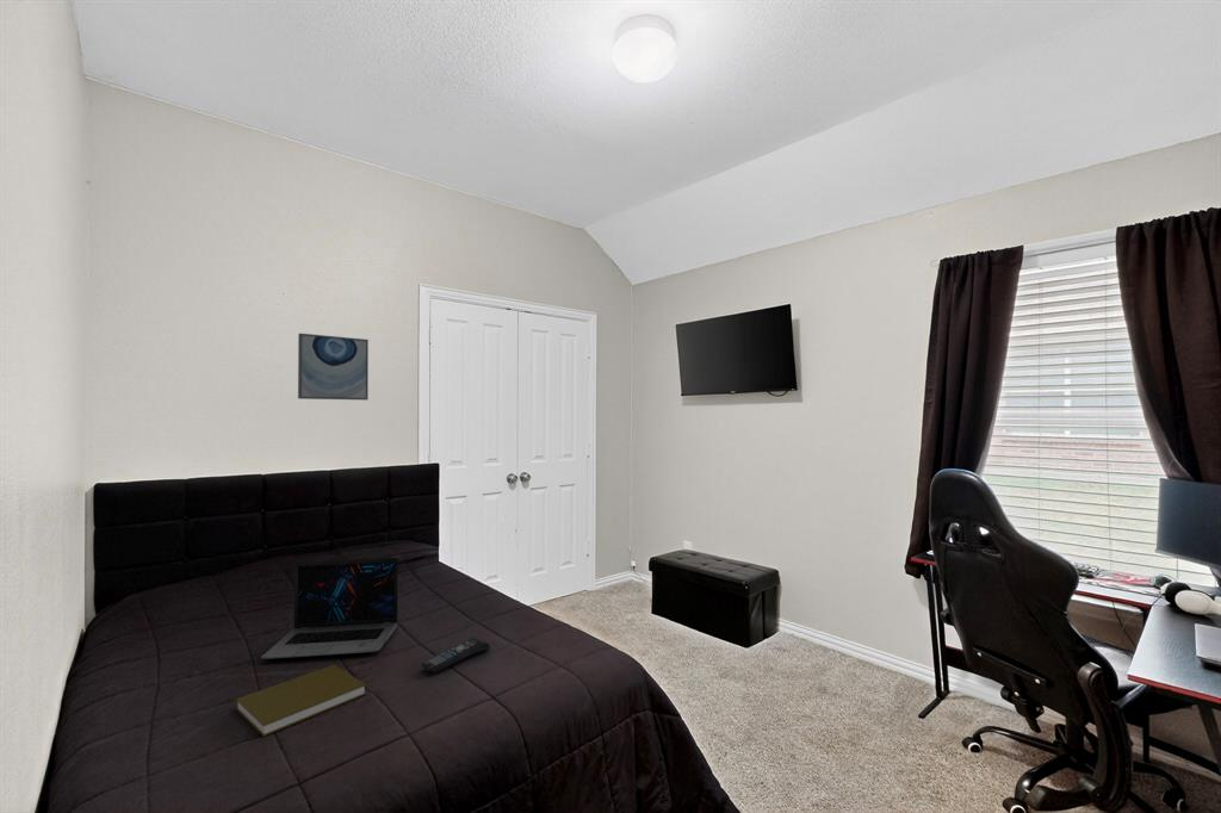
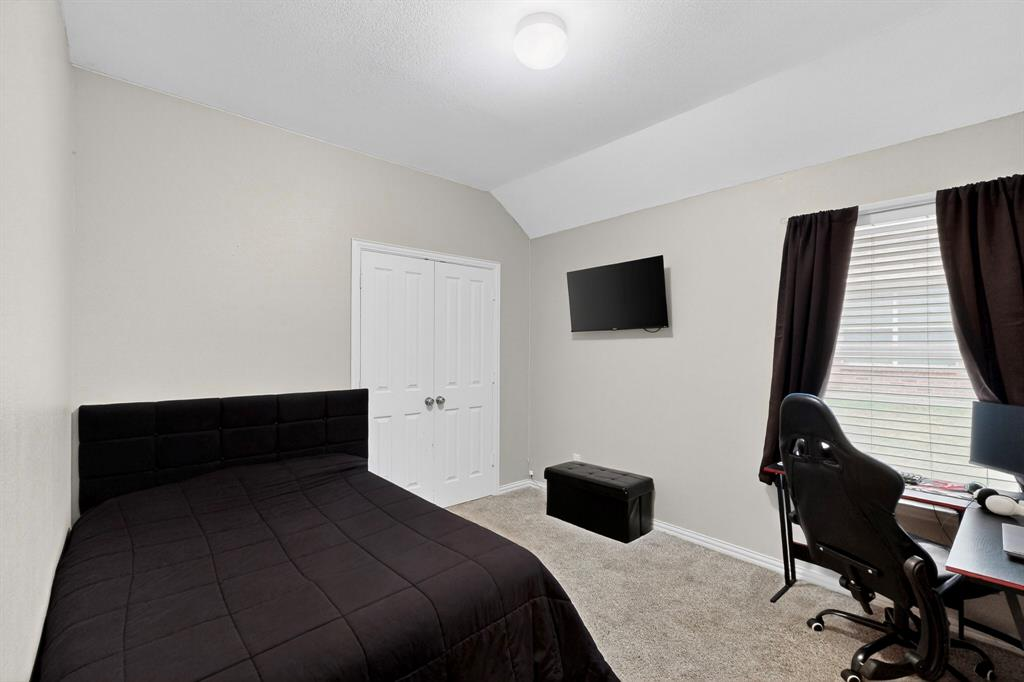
- laptop [260,557,399,660]
- wall art [297,333,370,402]
- book [234,664,367,737]
- remote control [420,637,491,675]
